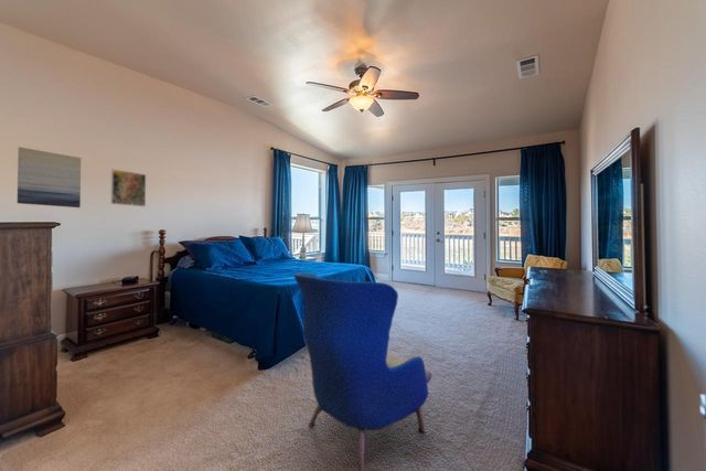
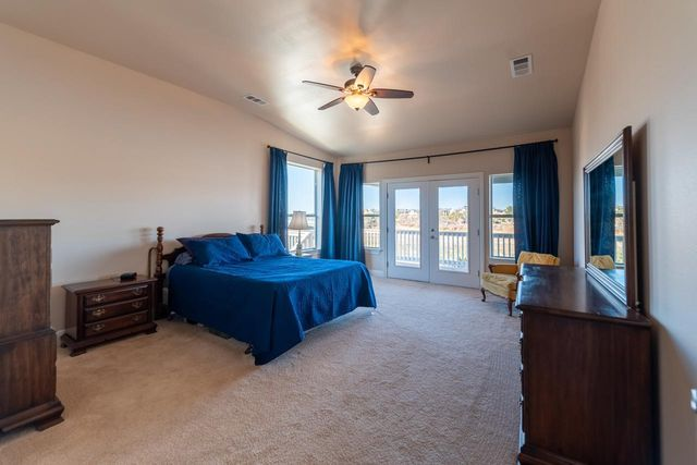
- wall art [17,146,82,208]
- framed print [110,168,147,207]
- armchair [293,271,432,471]
